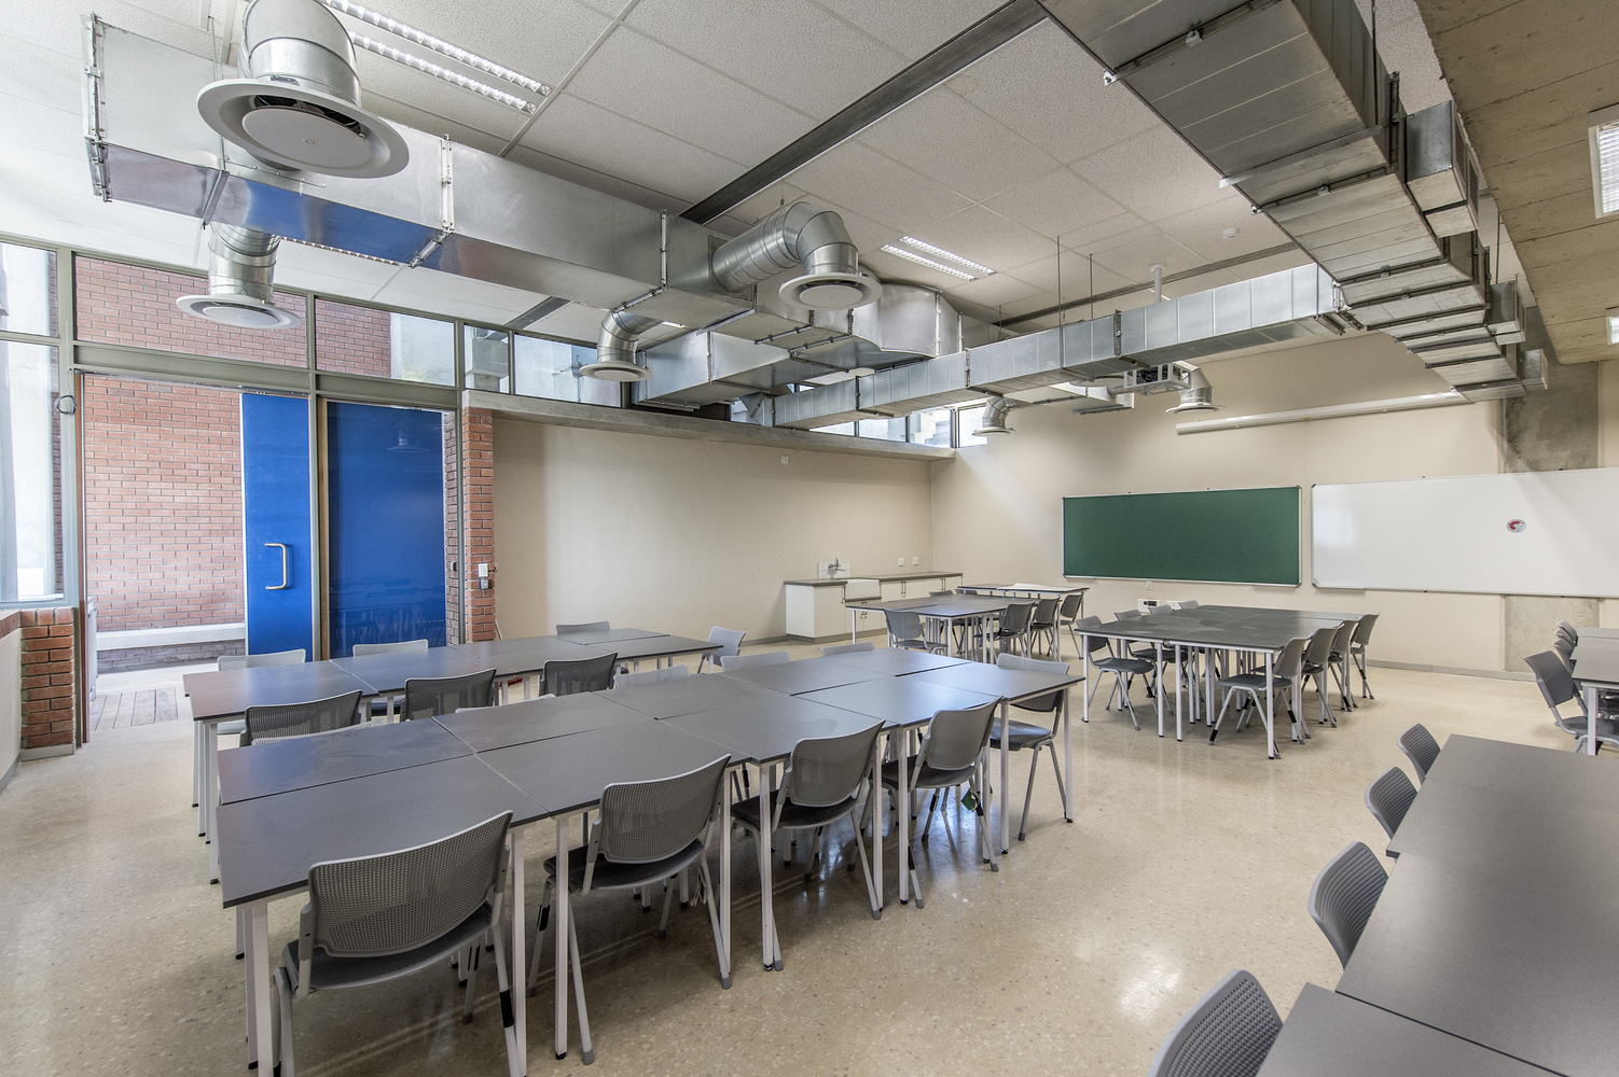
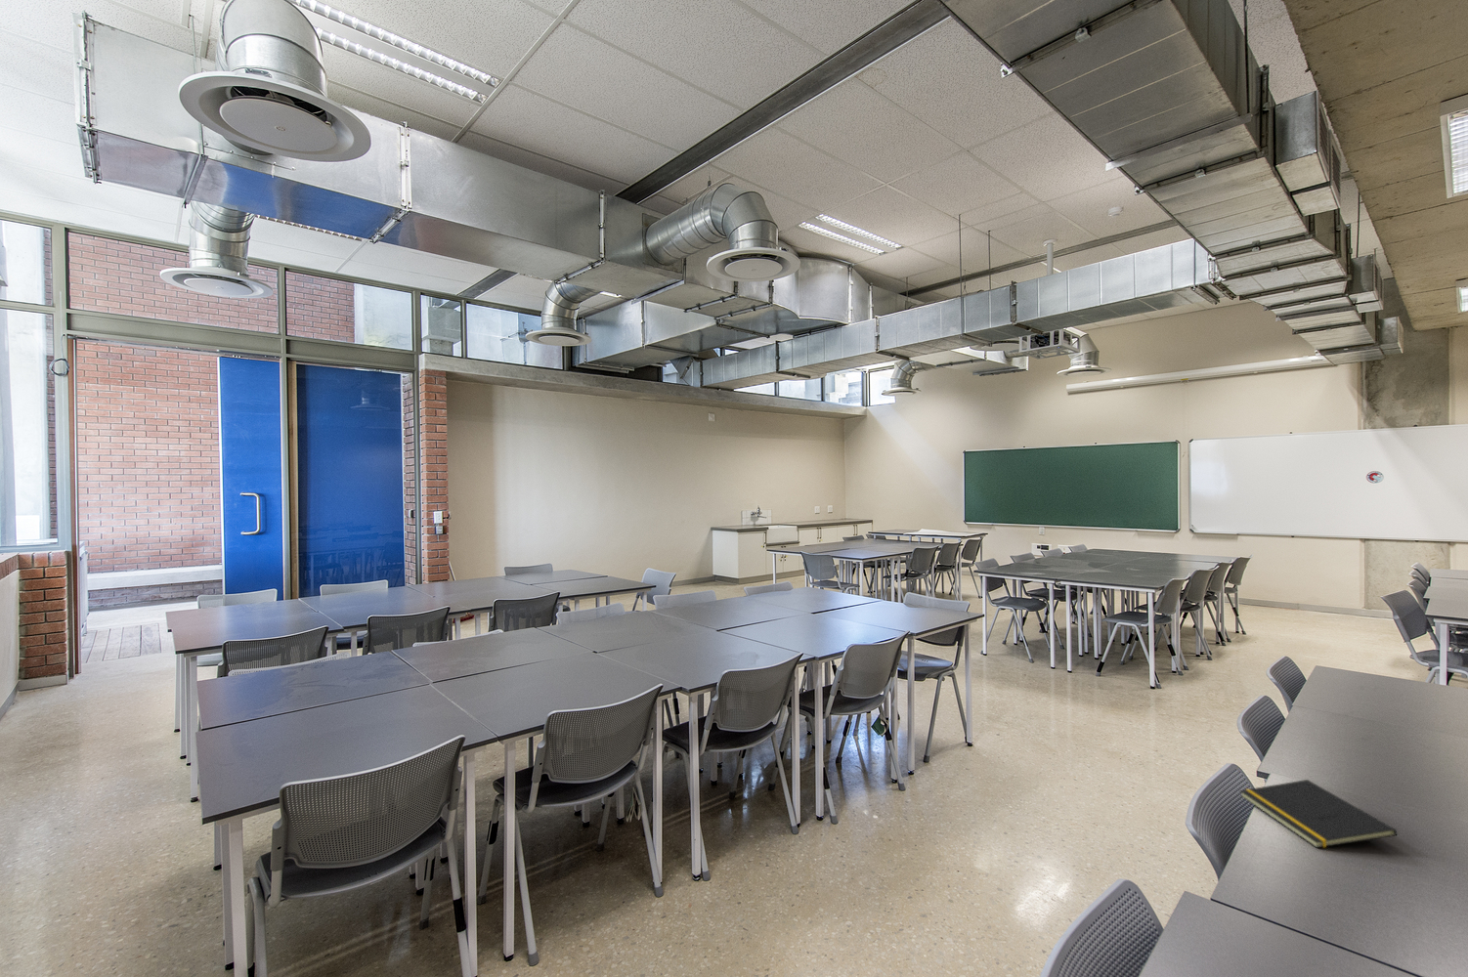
+ notepad [1239,779,1397,849]
